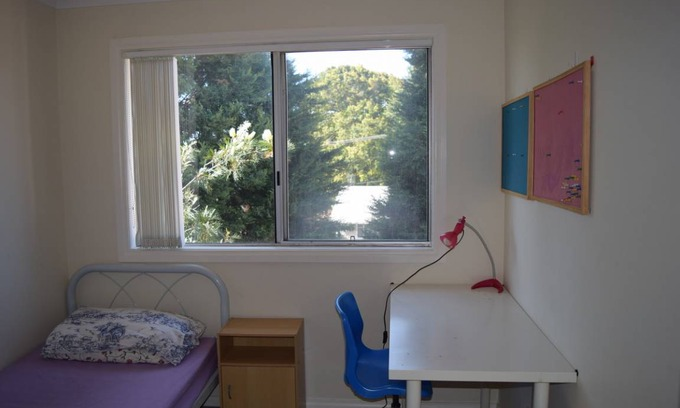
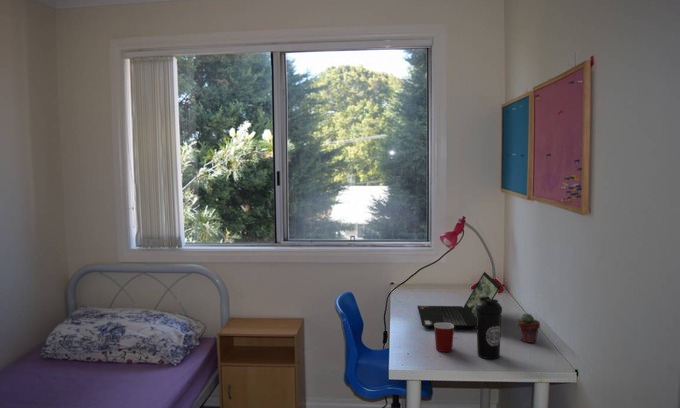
+ laptop computer [416,271,501,330]
+ water bottle [475,296,503,360]
+ potted succulent [517,313,541,344]
+ mug [433,323,455,353]
